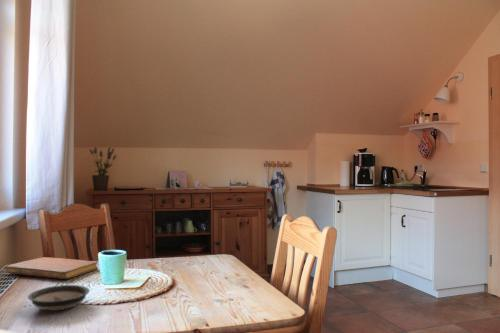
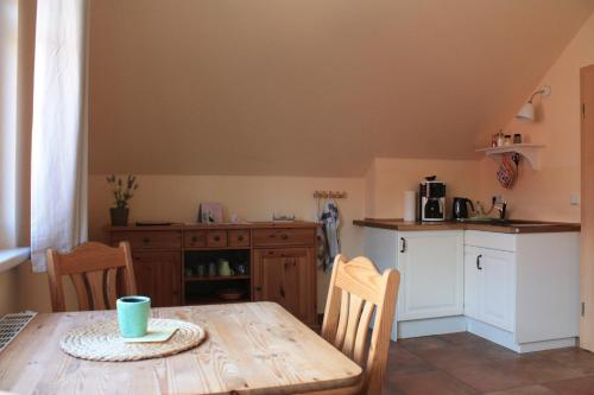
- notebook [5,256,99,280]
- saucer [27,284,91,311]
